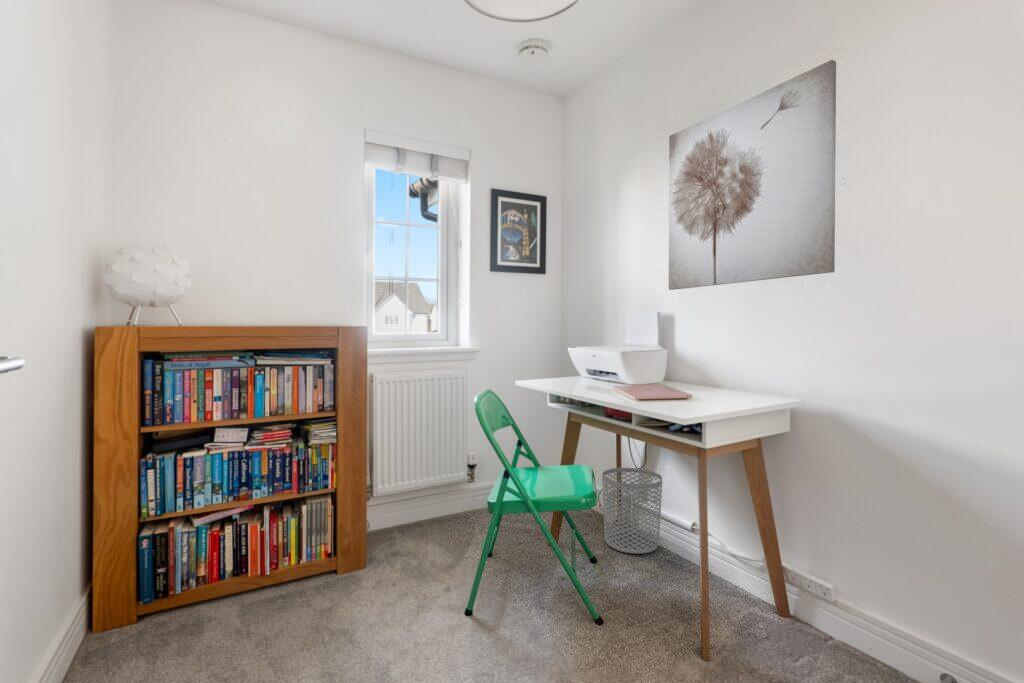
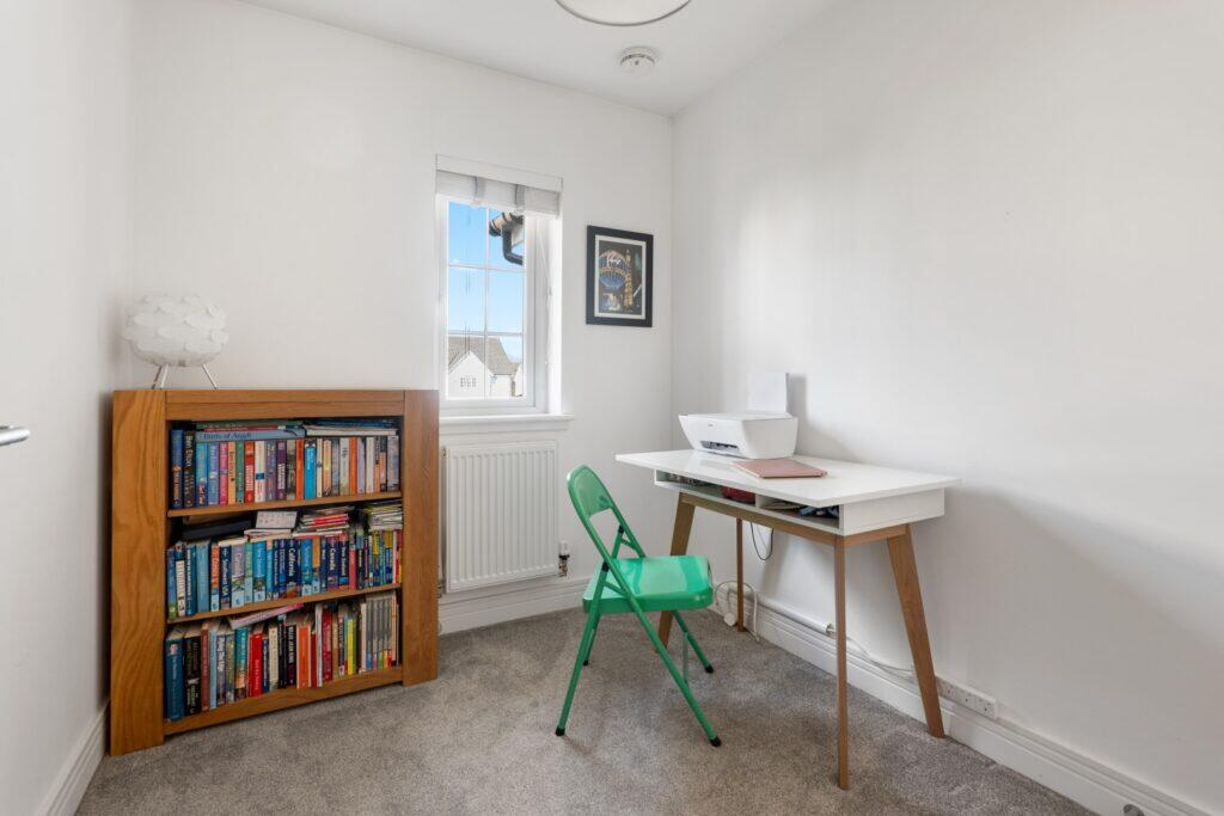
- wall art [668,59,837,291]
- waste bin [601,467,663,555]
